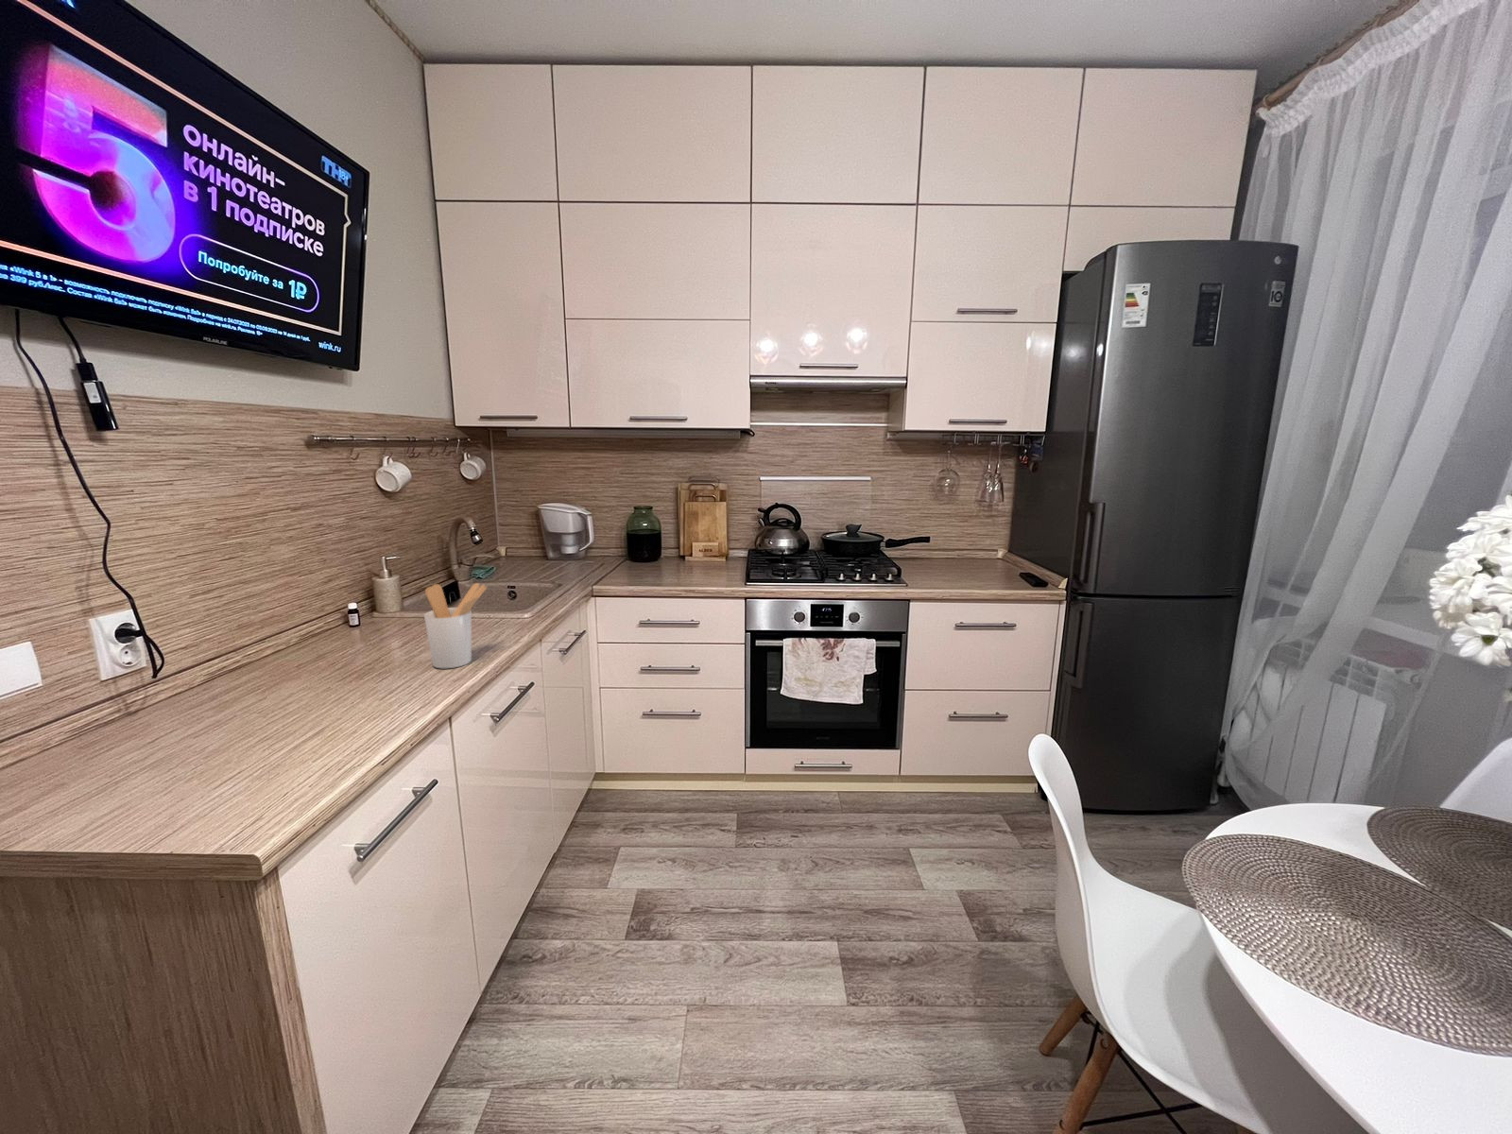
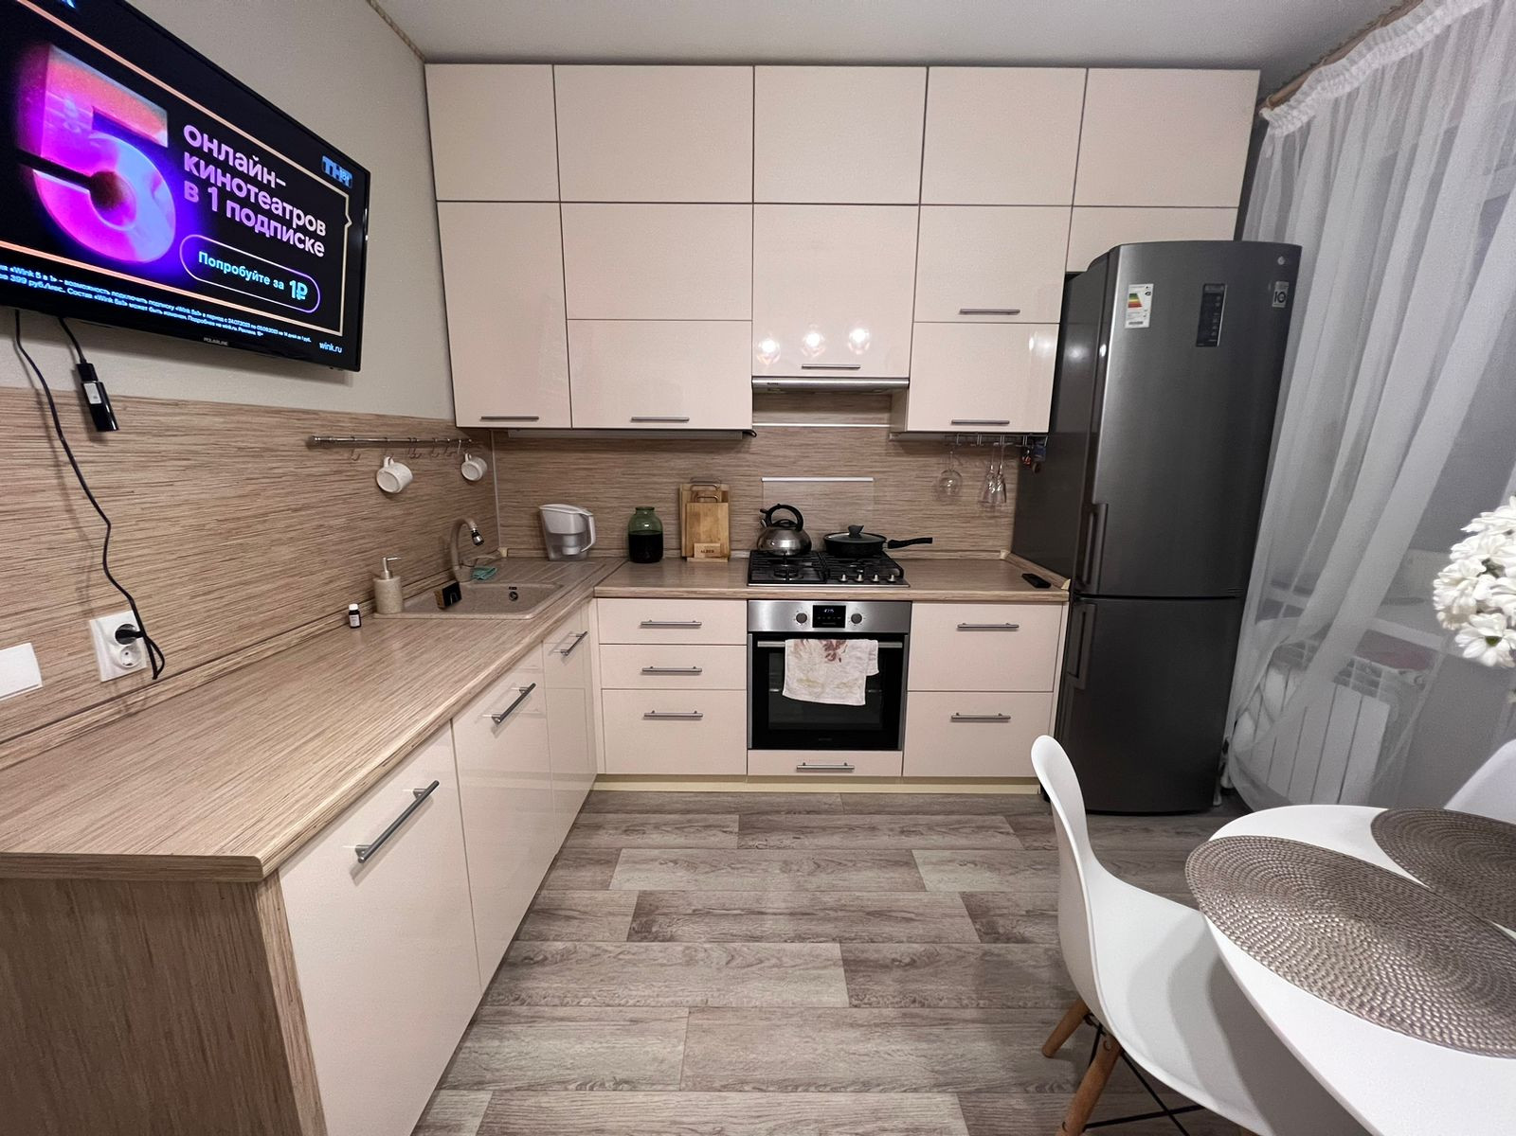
- utensil holder [424,582,488,669]
